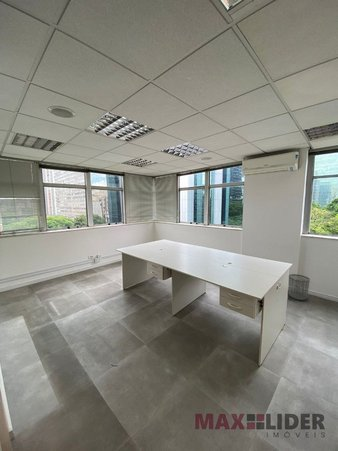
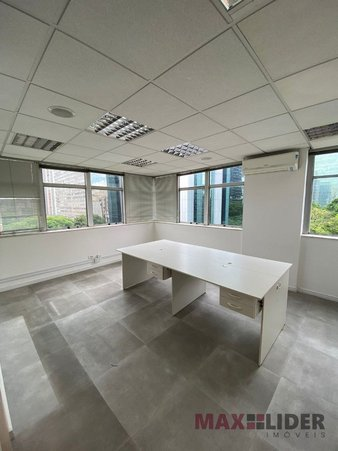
- waste bin [288,273,311,301]
